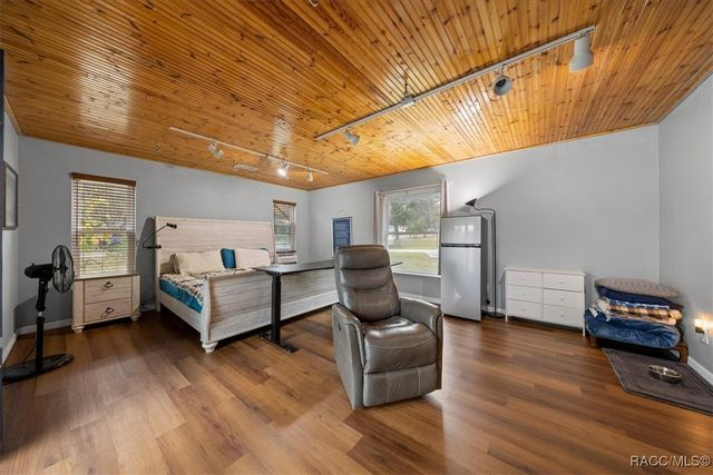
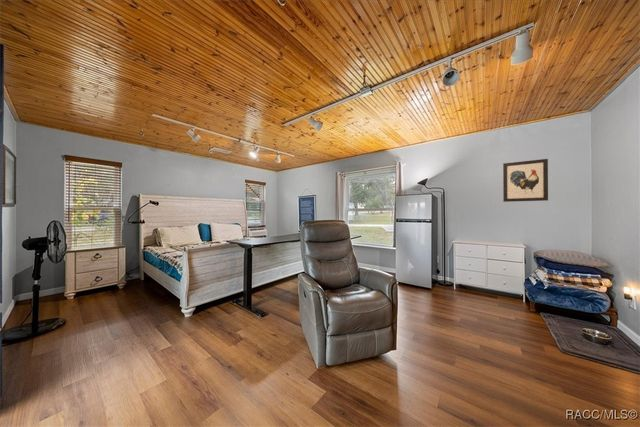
+ wall art [502,158,549,203]
